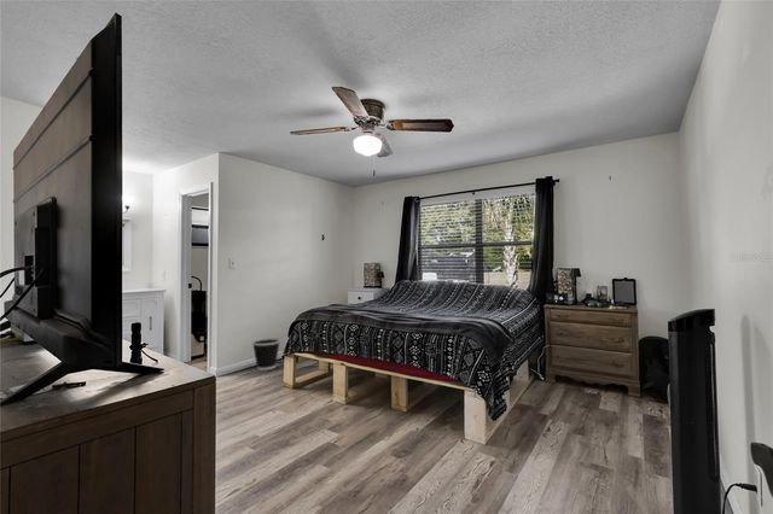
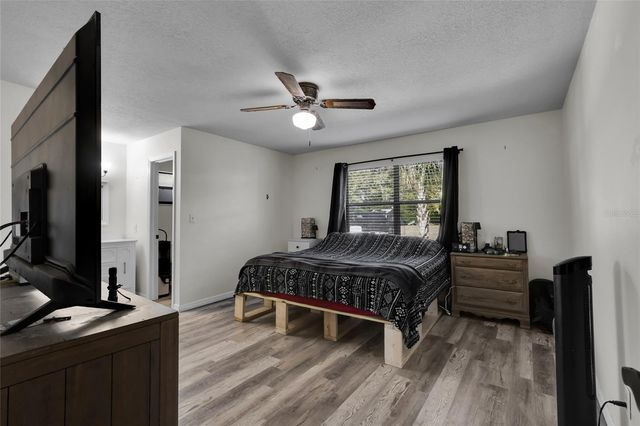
- wastebasket [251,337,281,372]
